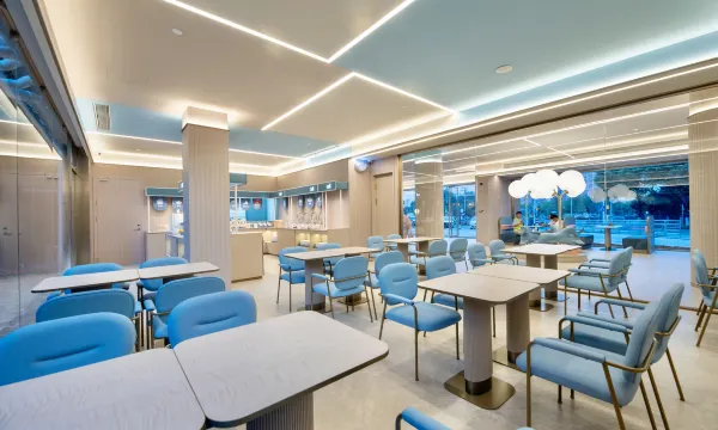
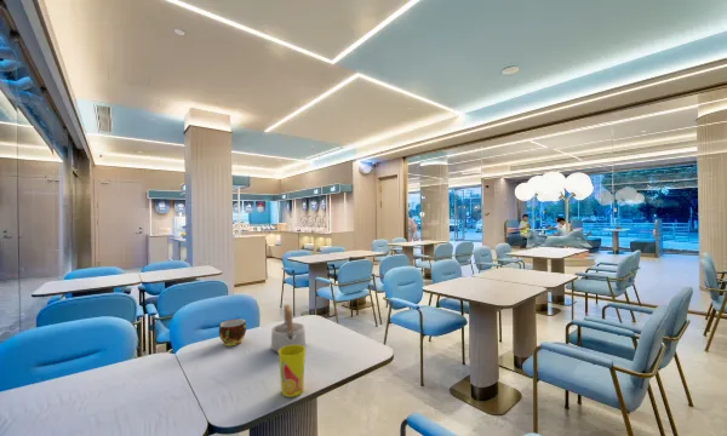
+ teapot [270,303,307,354]
+ cup [277,345,307,398]
+ cup [218,319,247,348]
